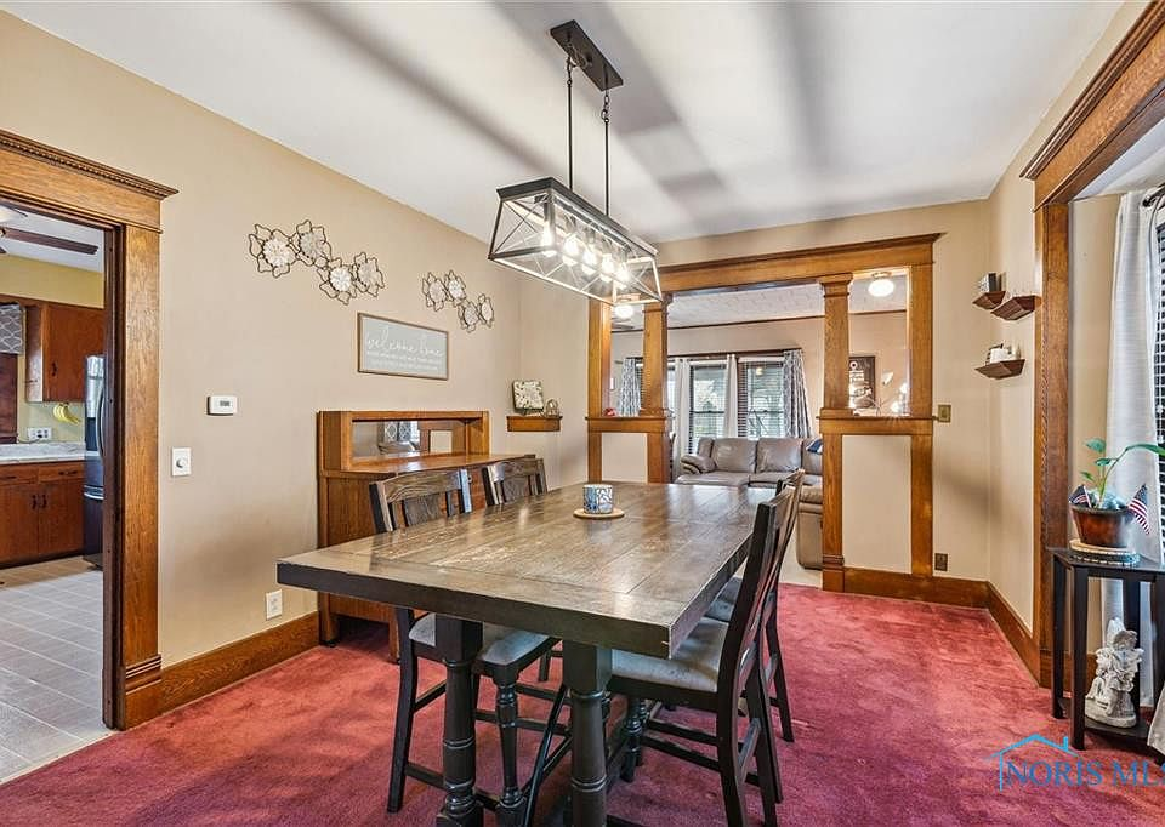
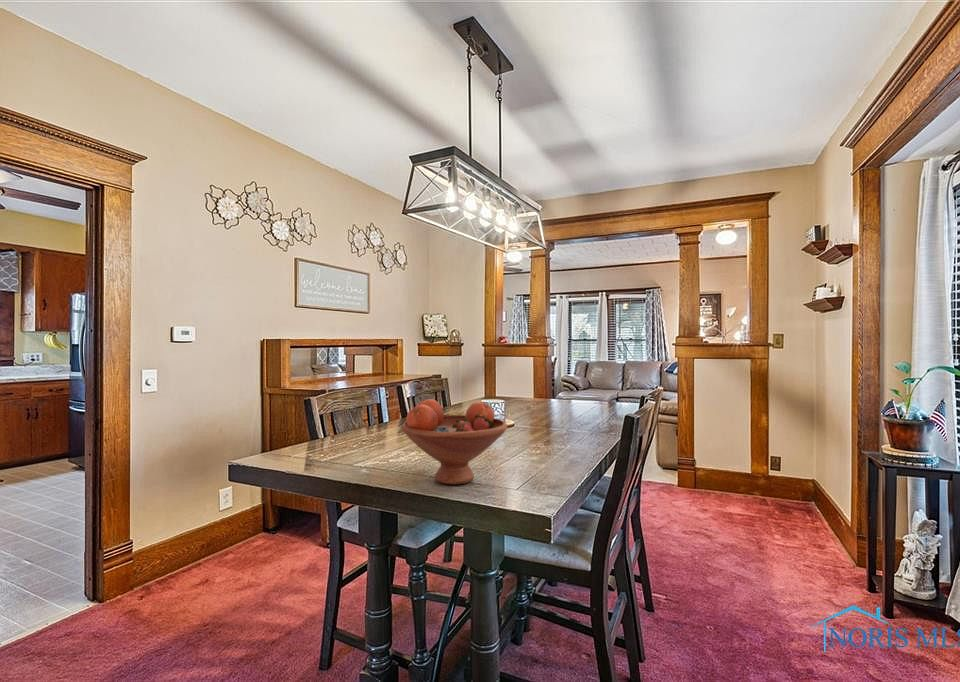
+ fruit bowl [400,398,508,486]
